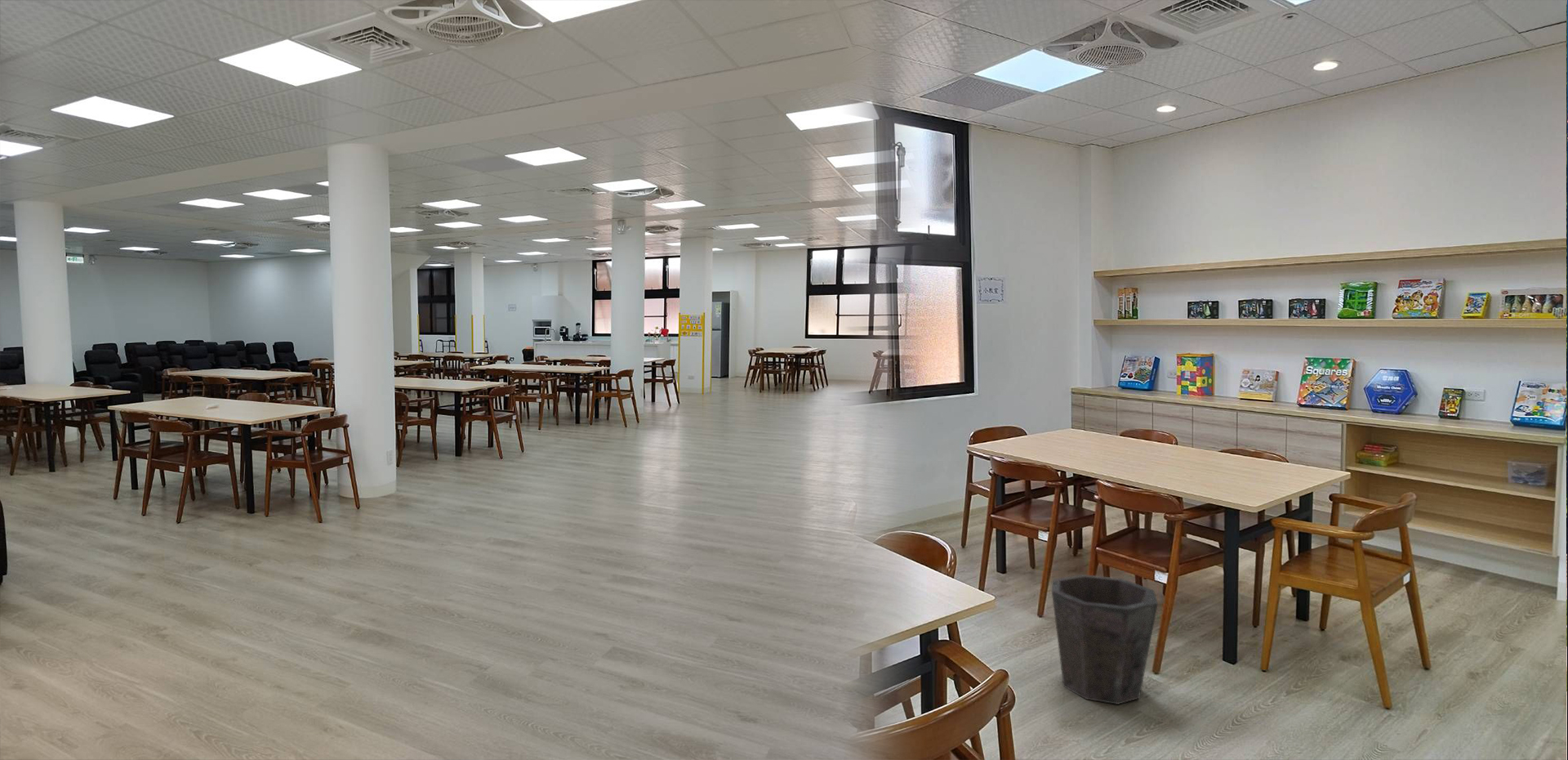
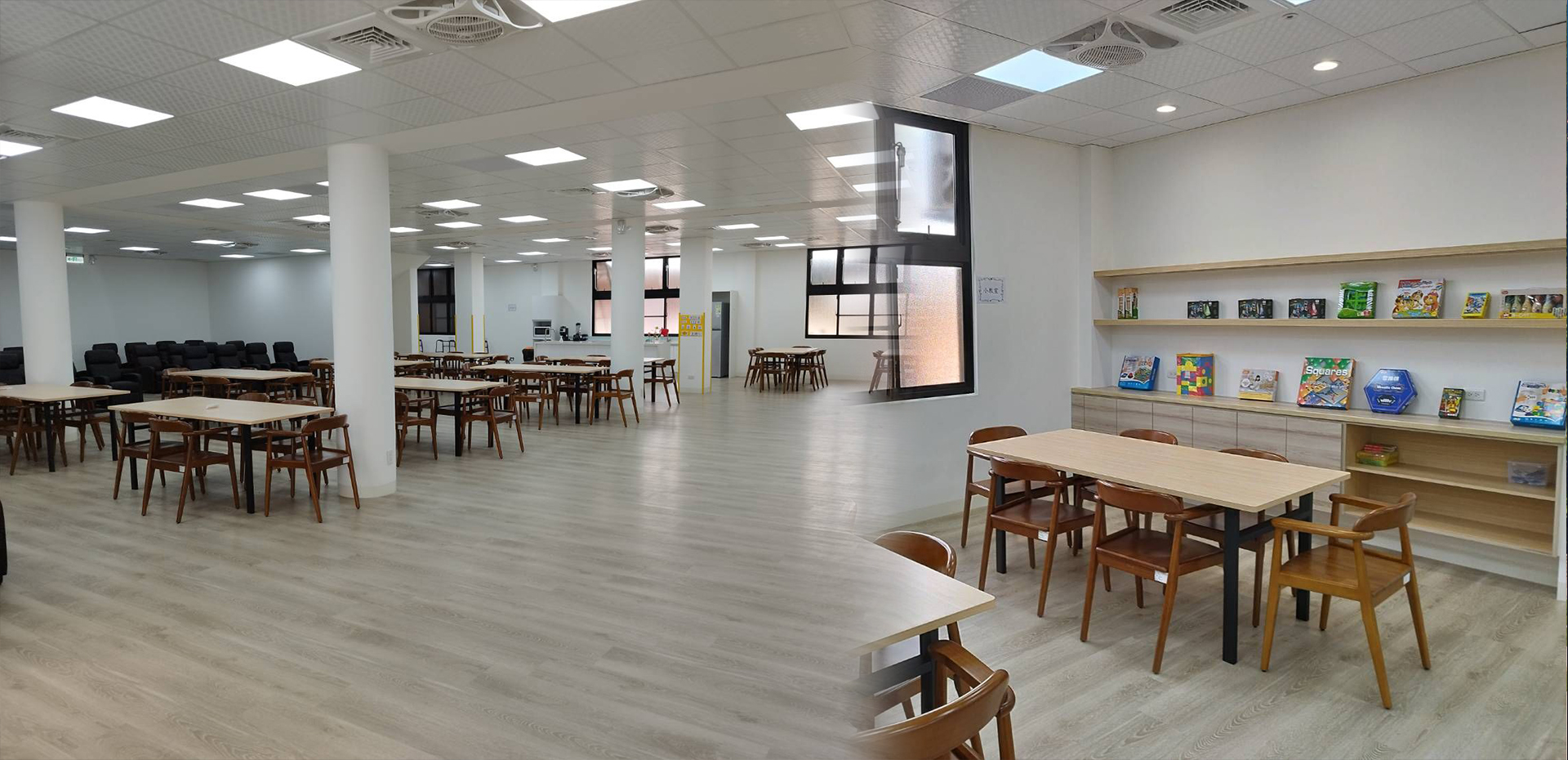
- waste bin [1051,574,1159,705]
